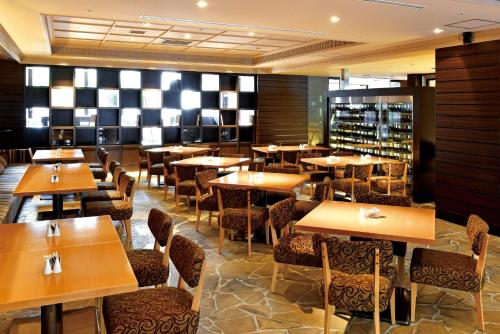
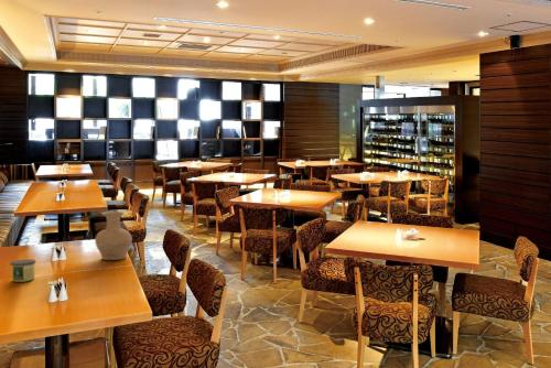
+ candle [10,258,36,283]
+ vase [94,210,133,261]
